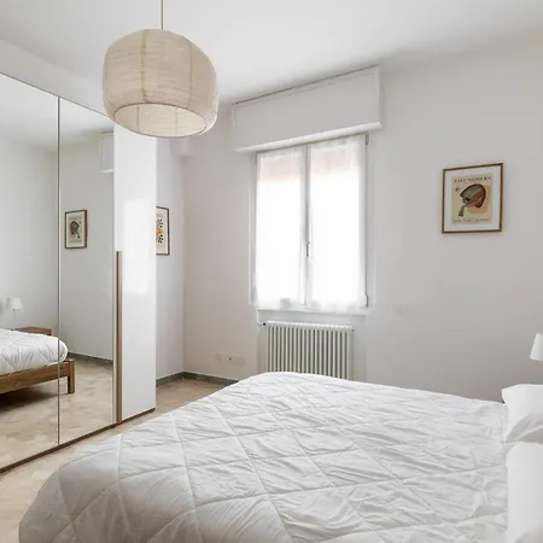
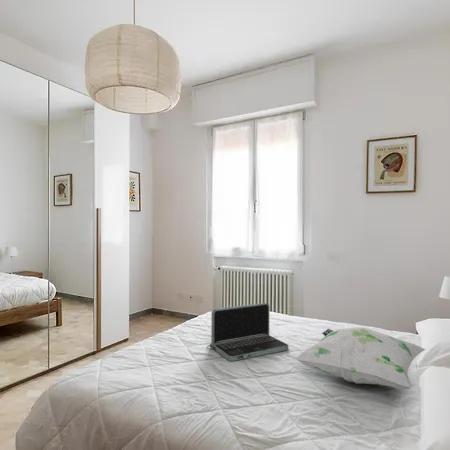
+ laptop [207,302,289,362]
+ decorative pillow [295,327,427,390]
